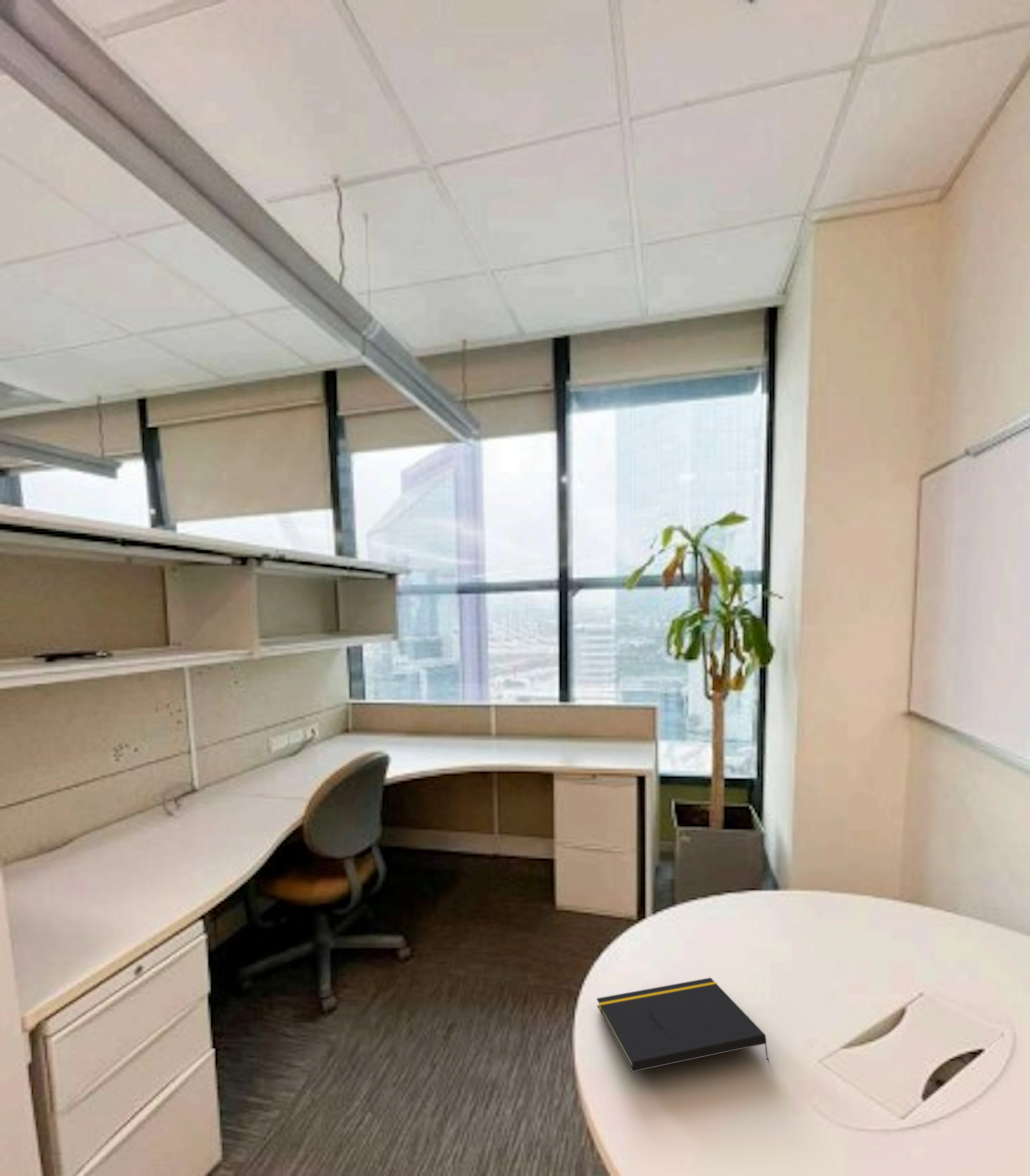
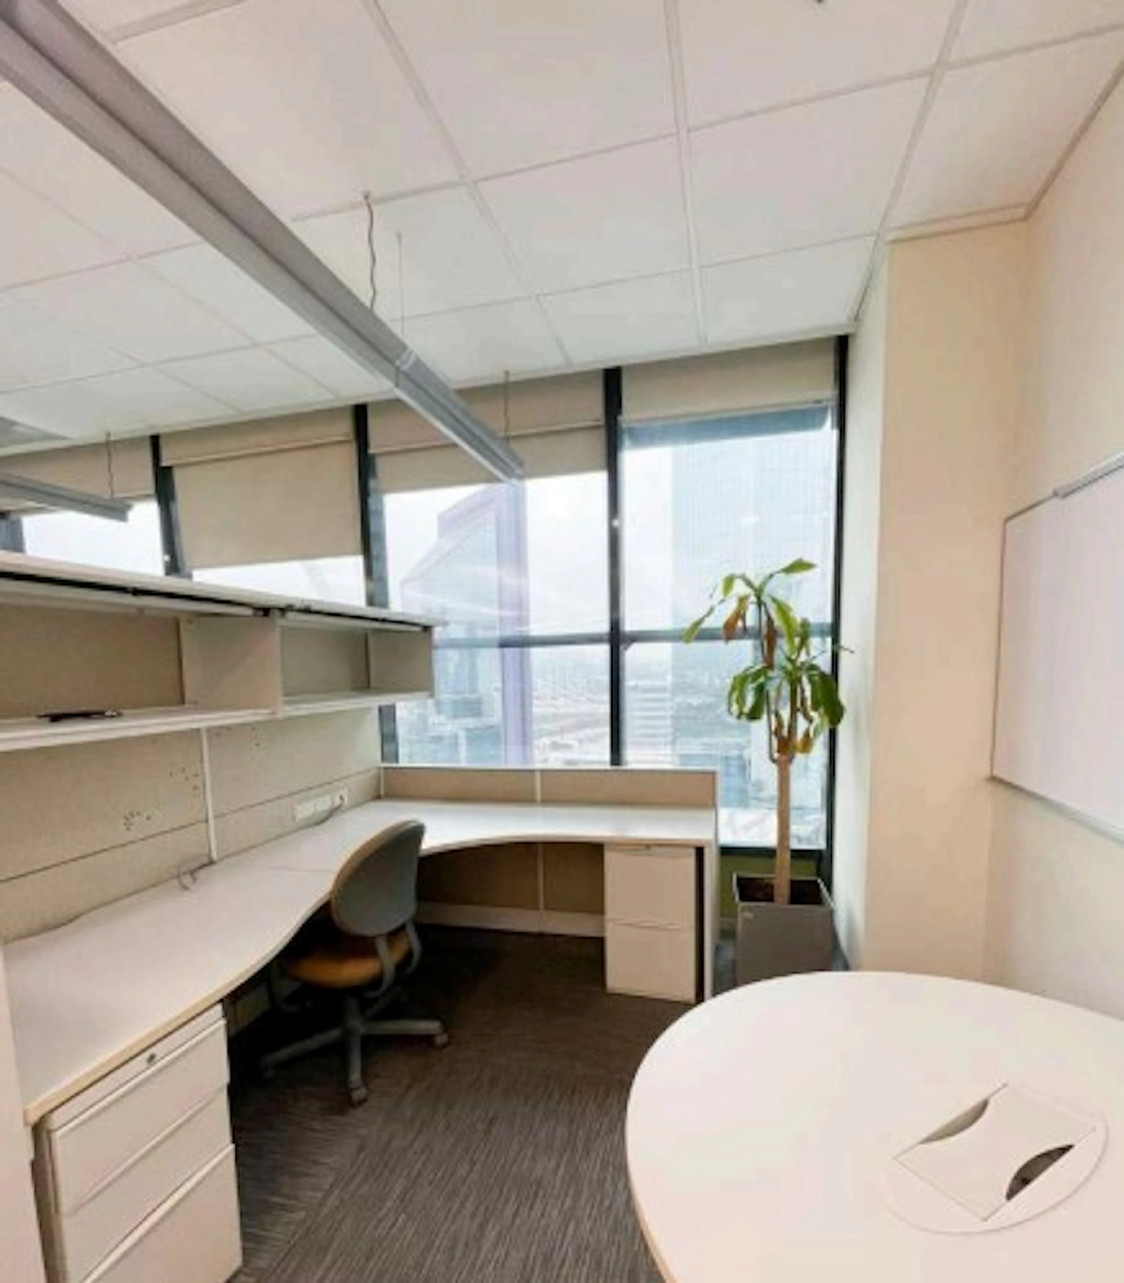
- notepad [596,977,769,1072]
